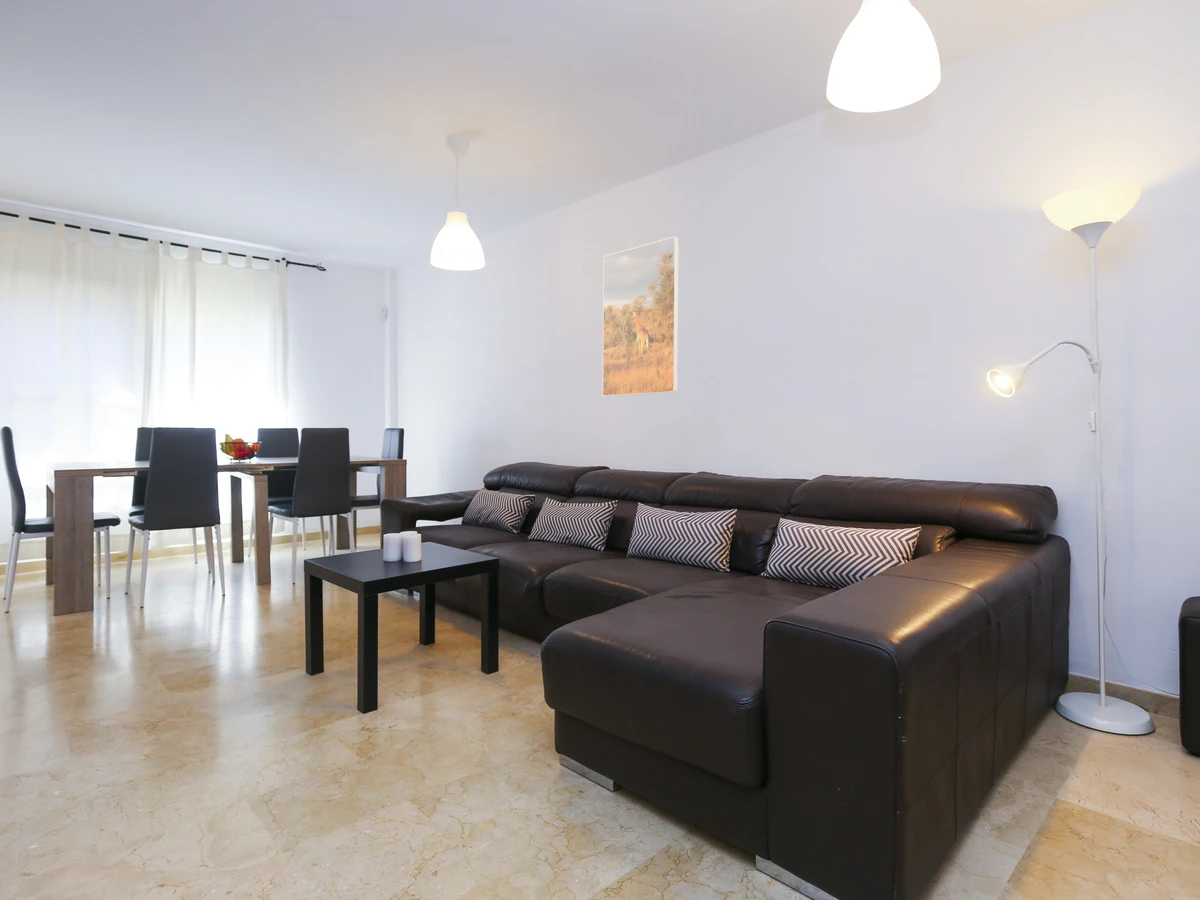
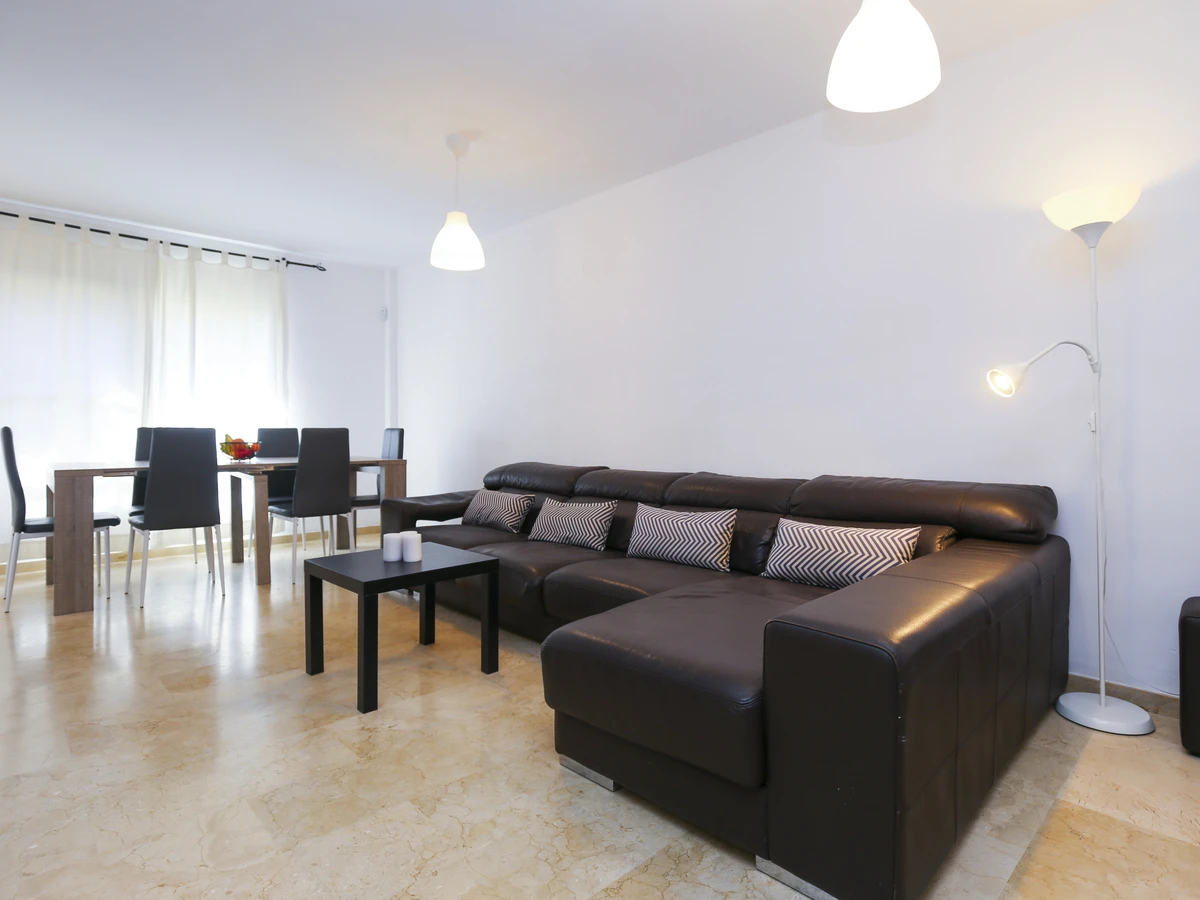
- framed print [602,235,680,397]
